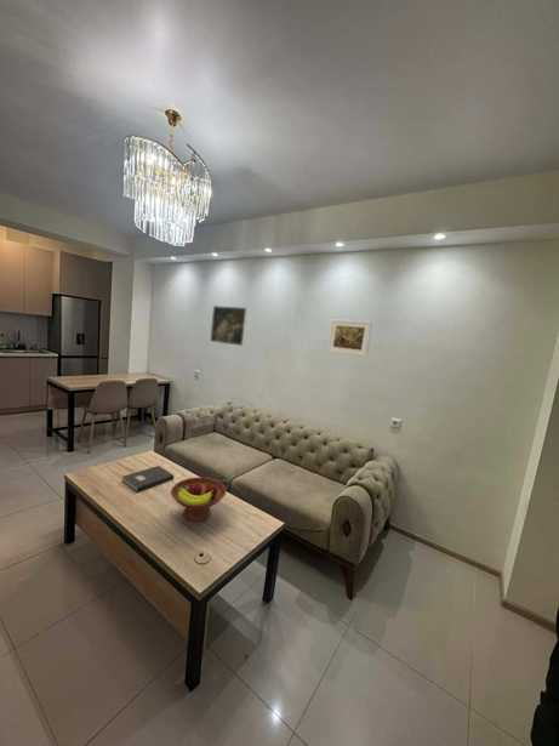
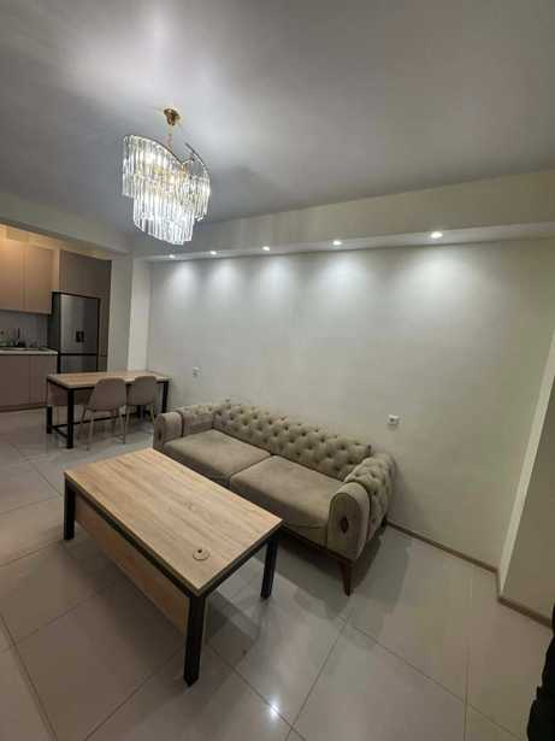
- book [121,465,175,492]
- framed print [209,304,249,347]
- fruit bowl [170,477,228,523]
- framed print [326,318,373,358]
